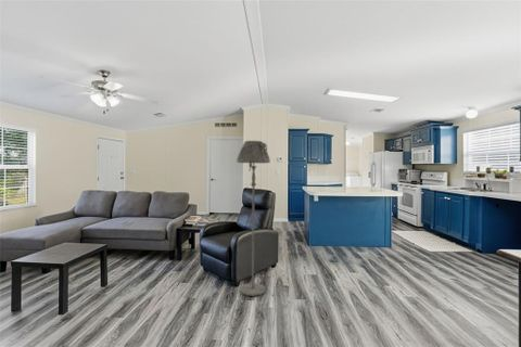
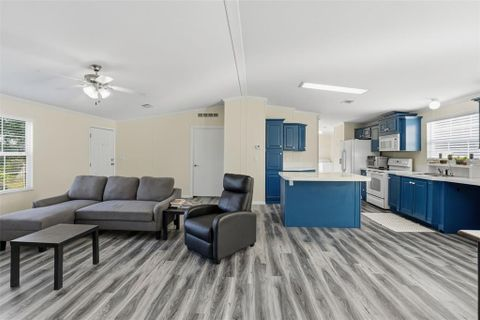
- floor lamp [236,140,271,297]
